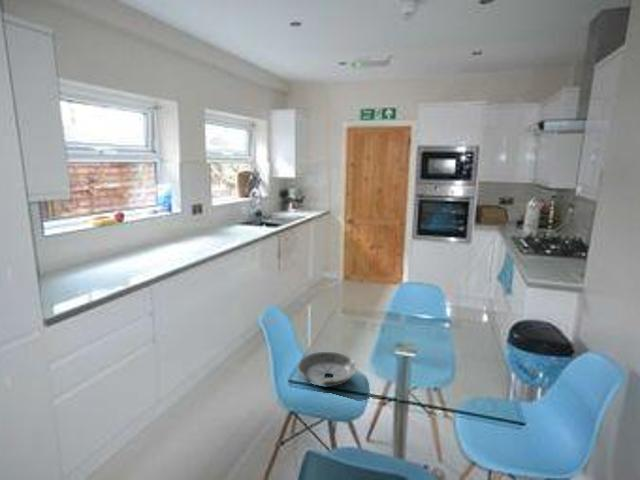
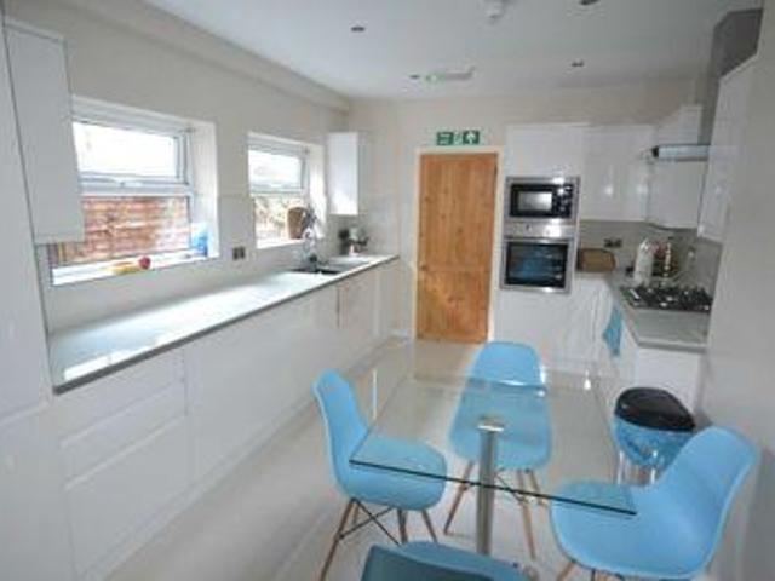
- bowl [296,351,358,388]
